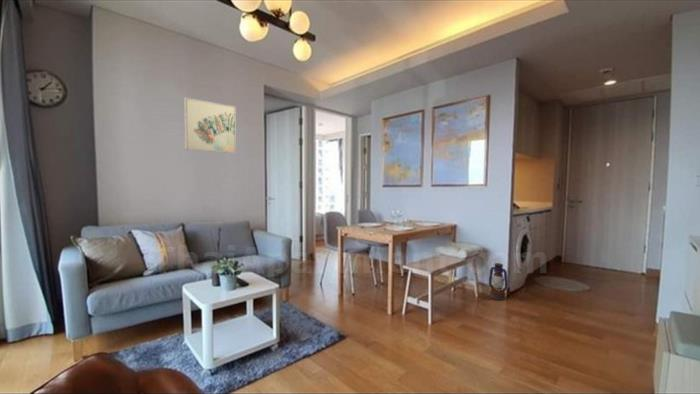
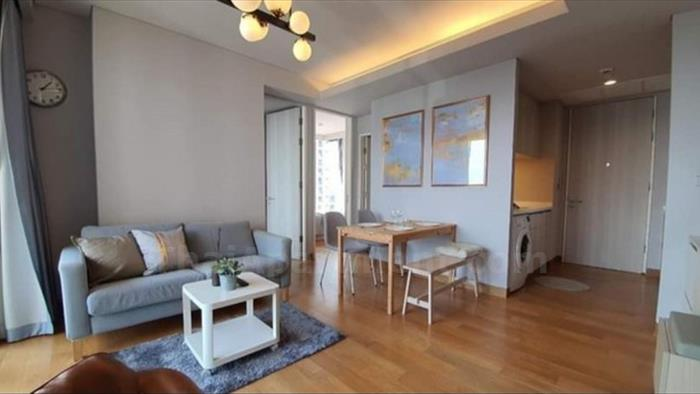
- lantern [488,262,509,301]
- wall art [183,96,237,154]
